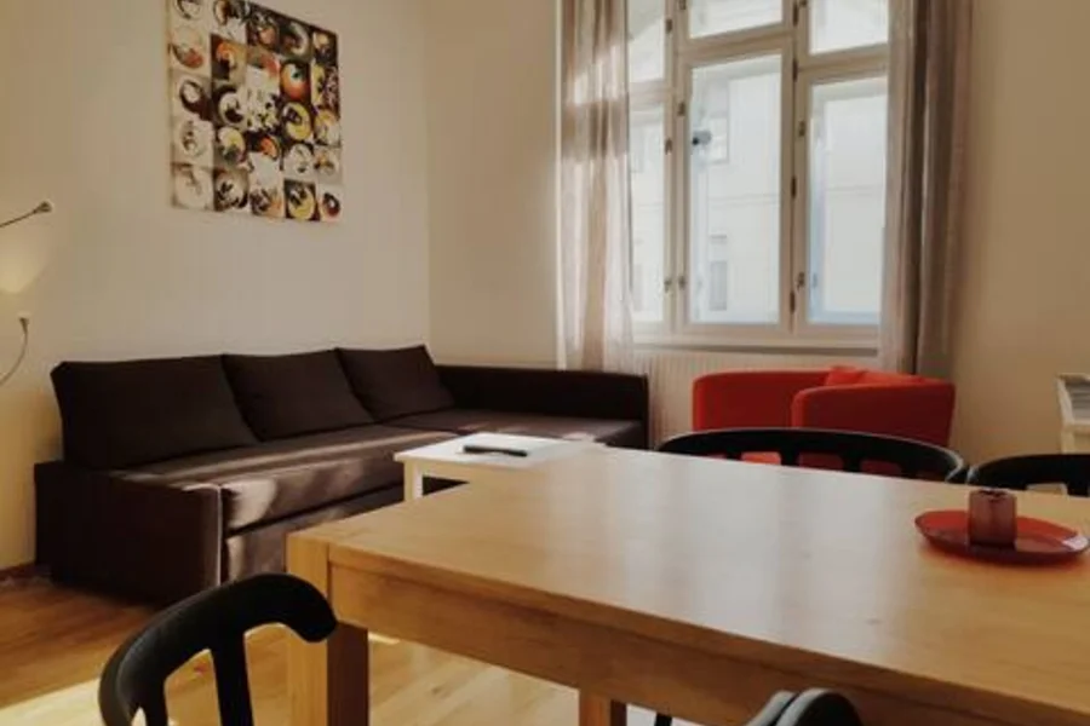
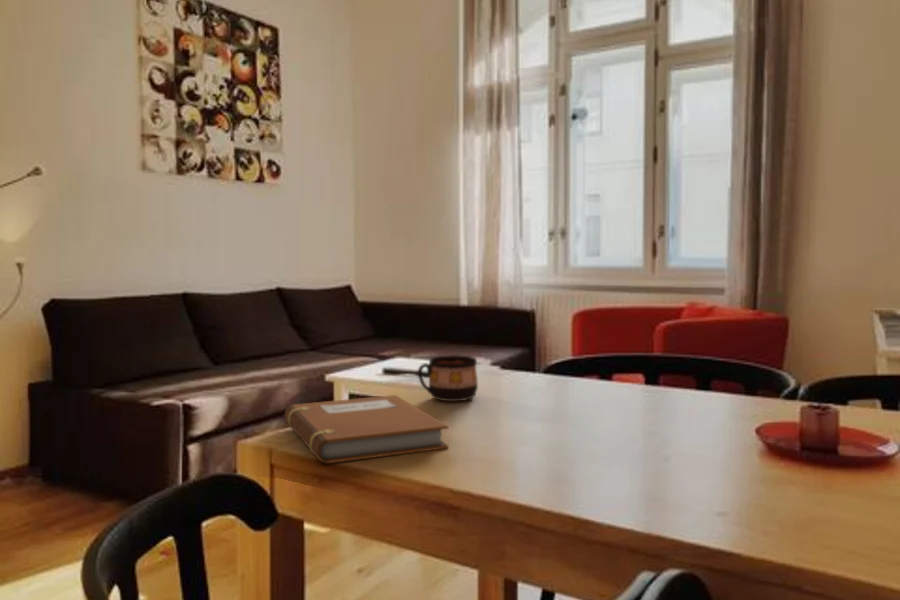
+ notebook [284,394,449,464]
+ cup [417,354,479,402]
